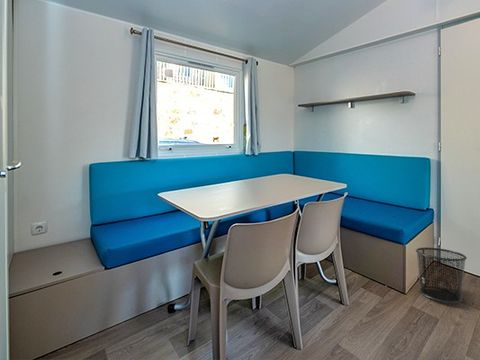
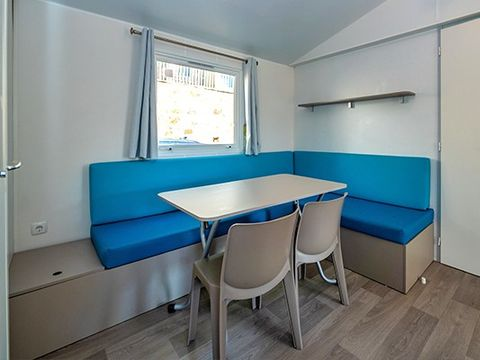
- waste bin [415,247,468,304]
